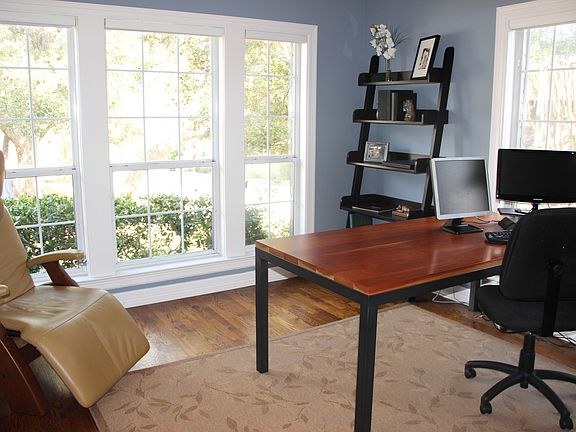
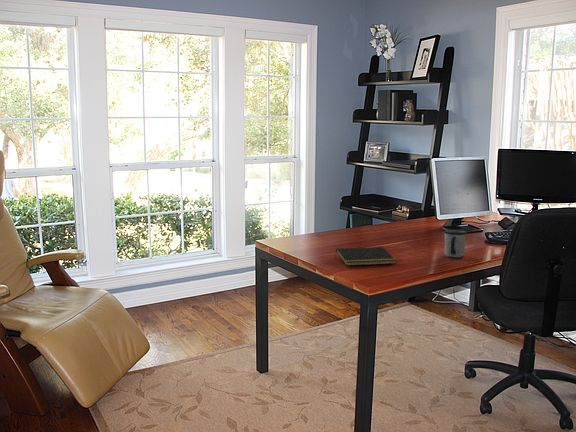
+ notepad [334,246,397,267]
+ mug [443,229,467,258]
